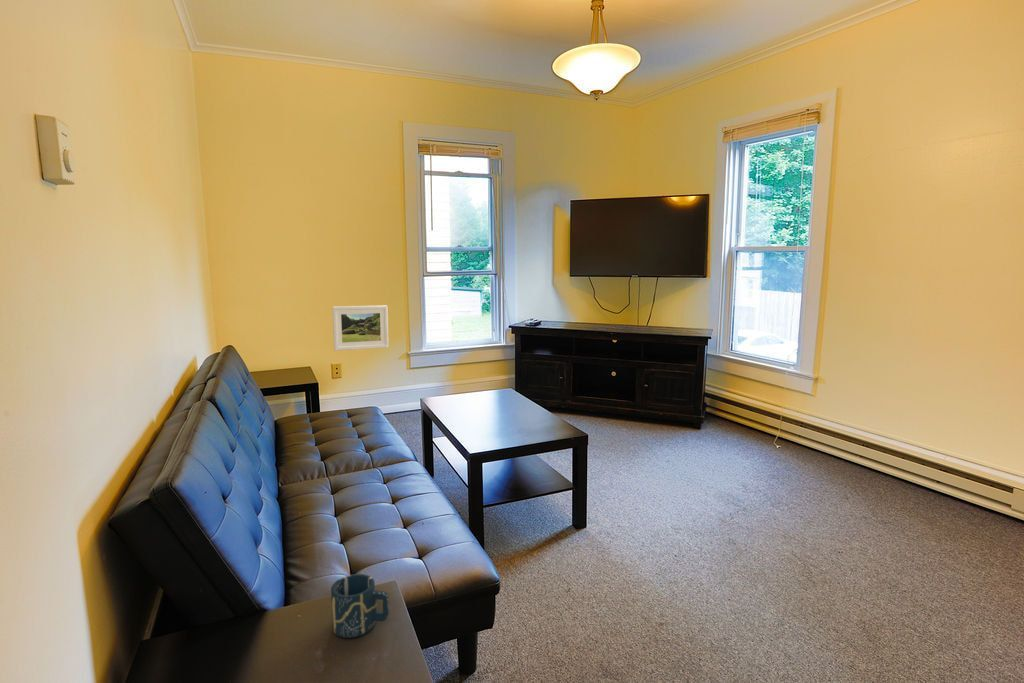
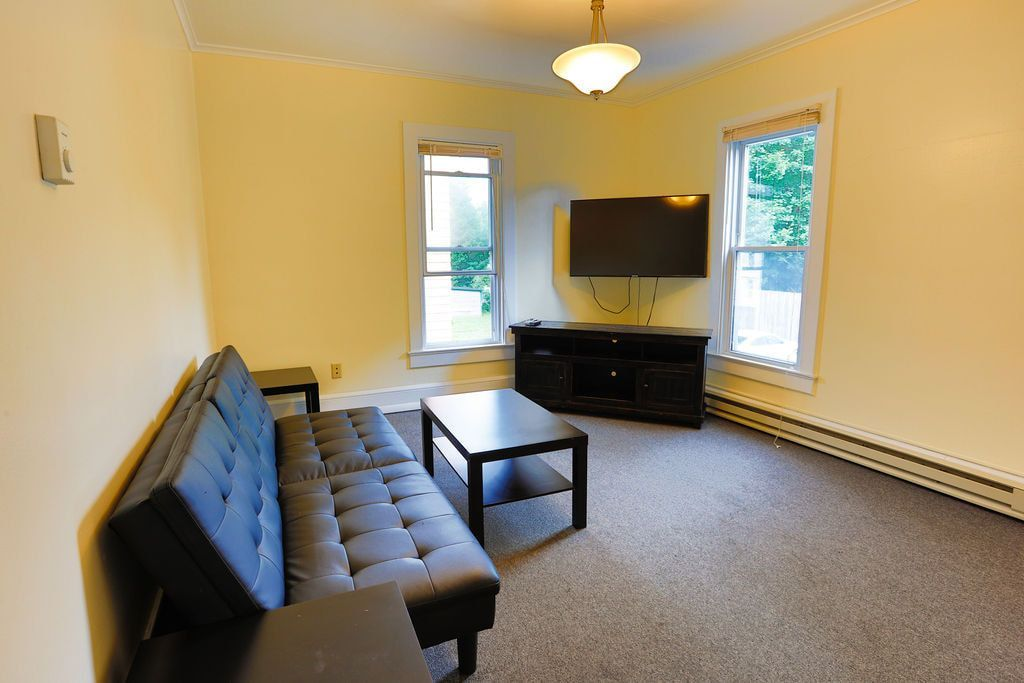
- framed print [331,304,390,352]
- cup [330,573,390,639]
